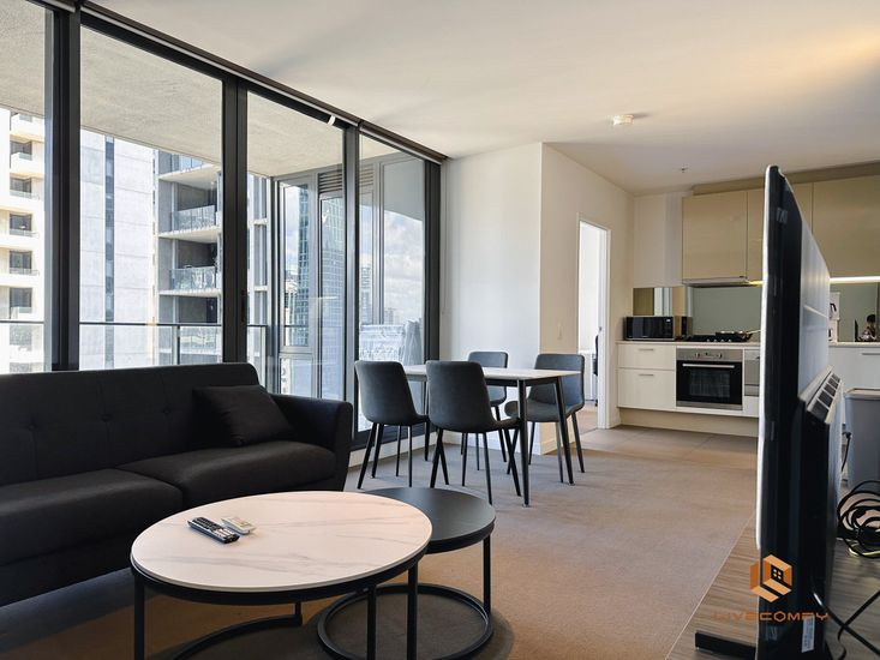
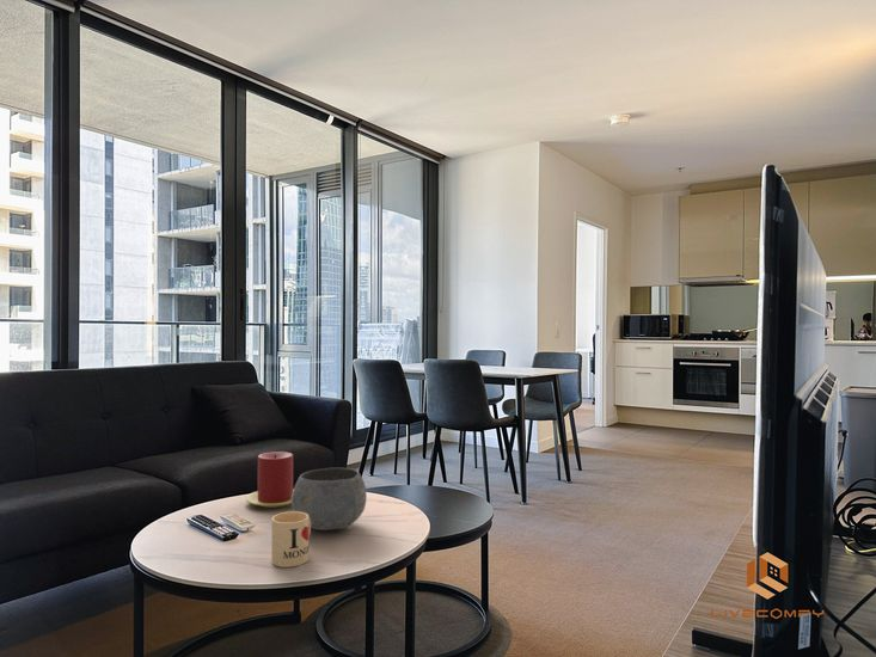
+ mug [270,510,312,569]
+ candle [245,450,294,509]
+ bowl [290,467,368,532]
